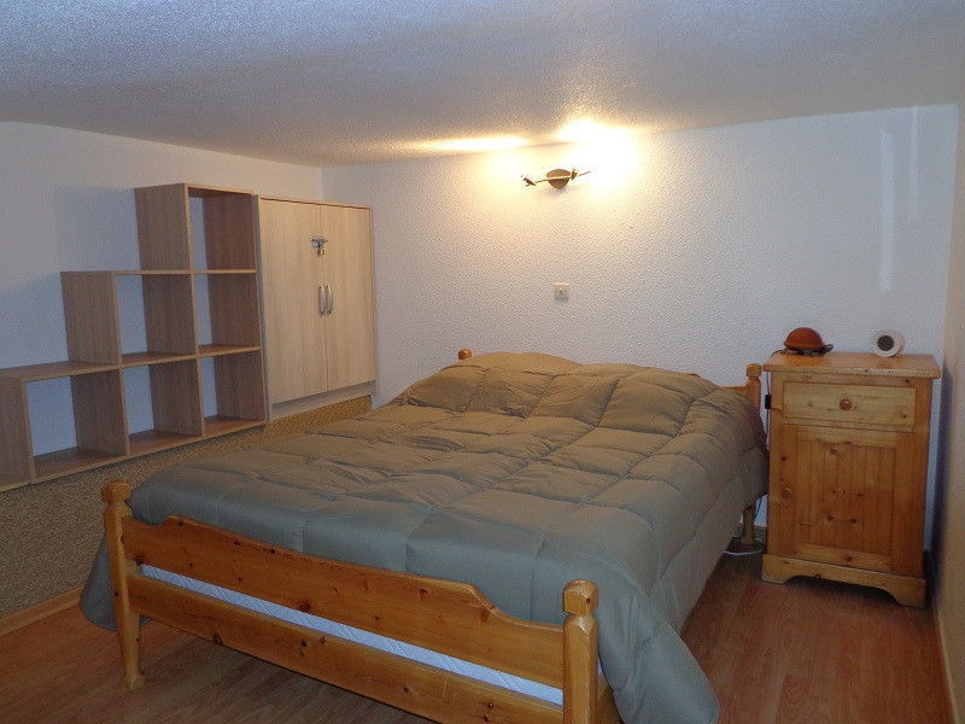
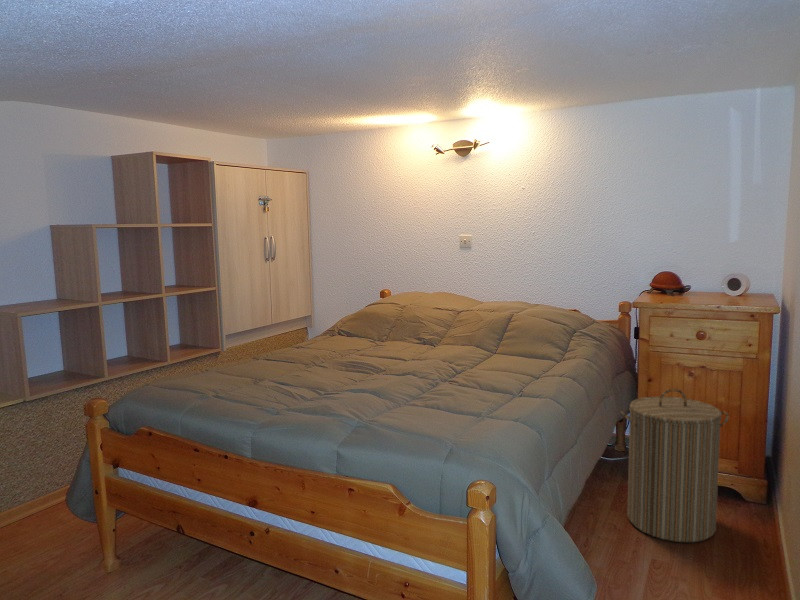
+ laundry hamper [619,388,730,544]
